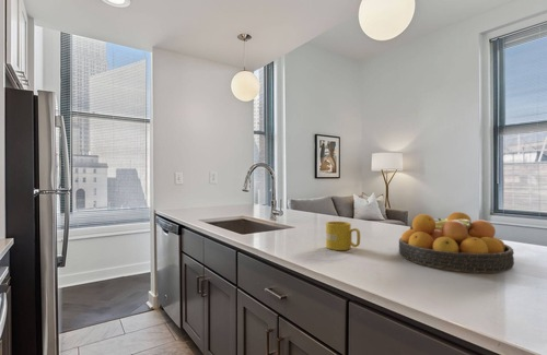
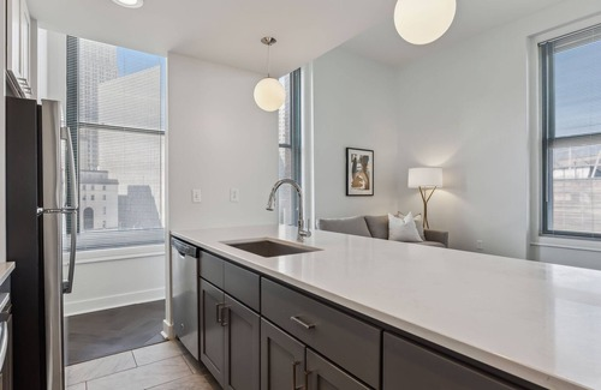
- fruit bowl [398,211,515,274]
- mug [325,221,361,251]
